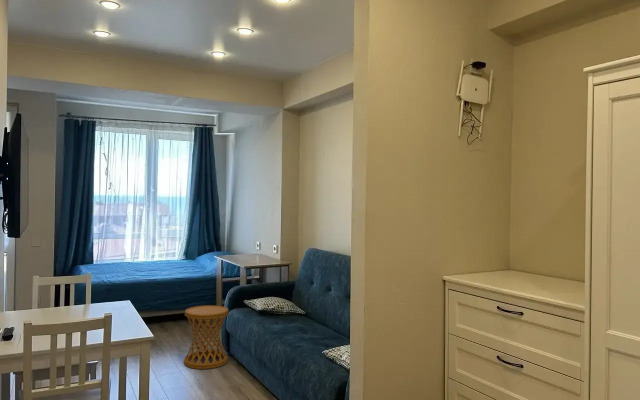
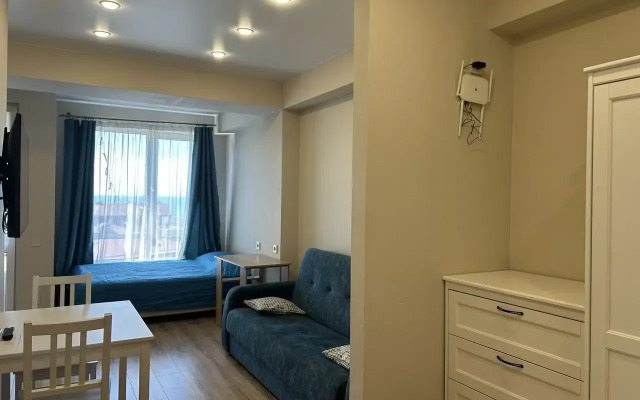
- side table [183,304,229,370]
